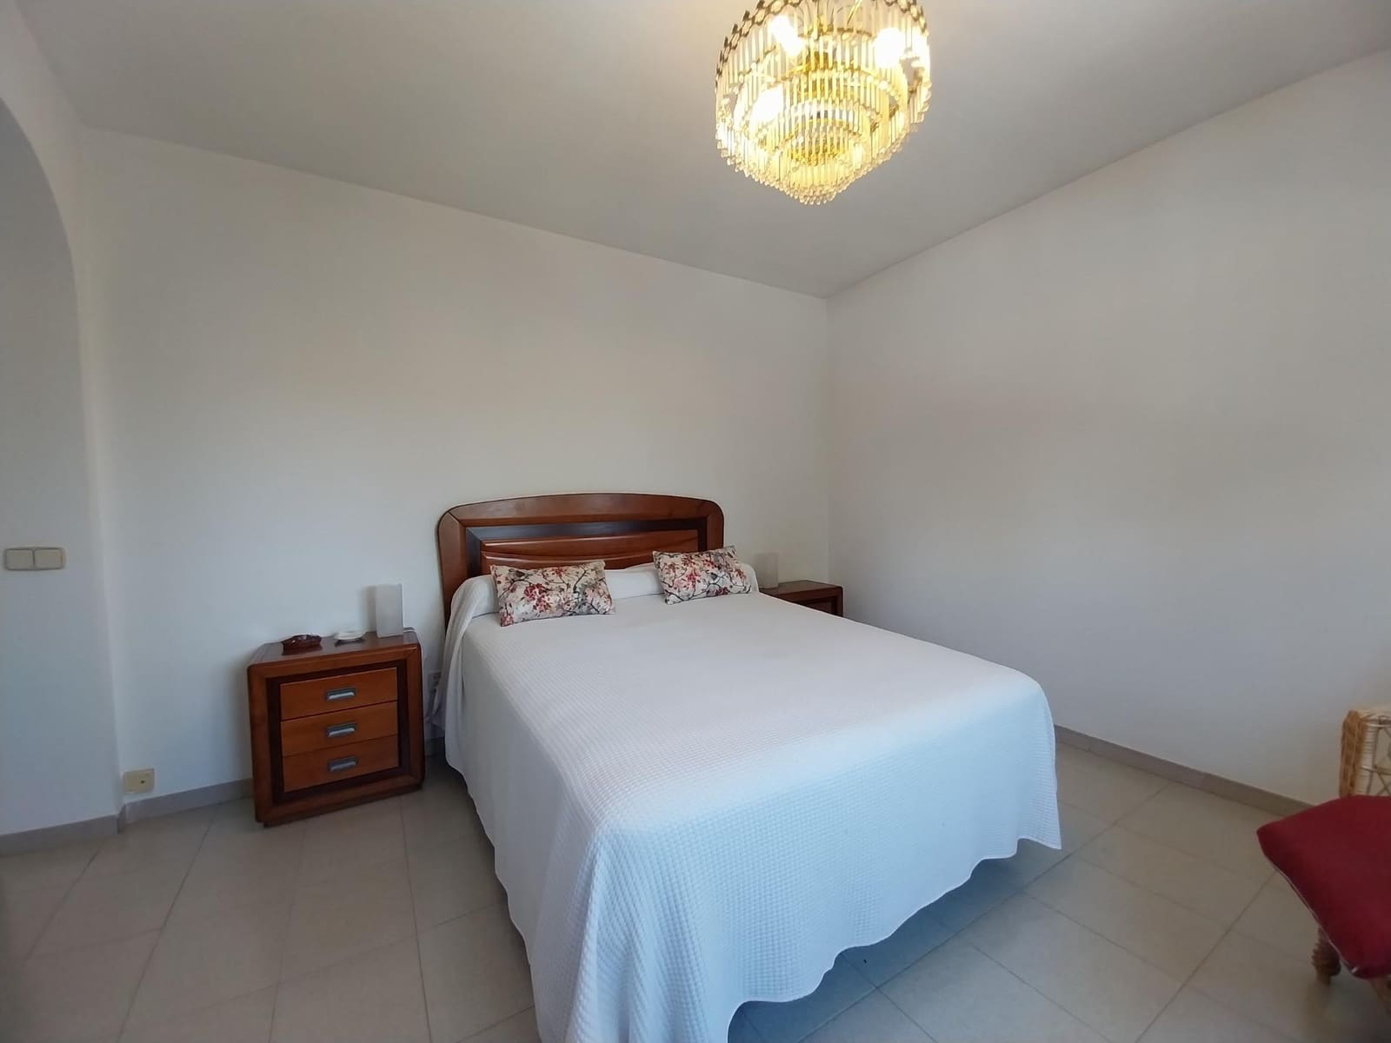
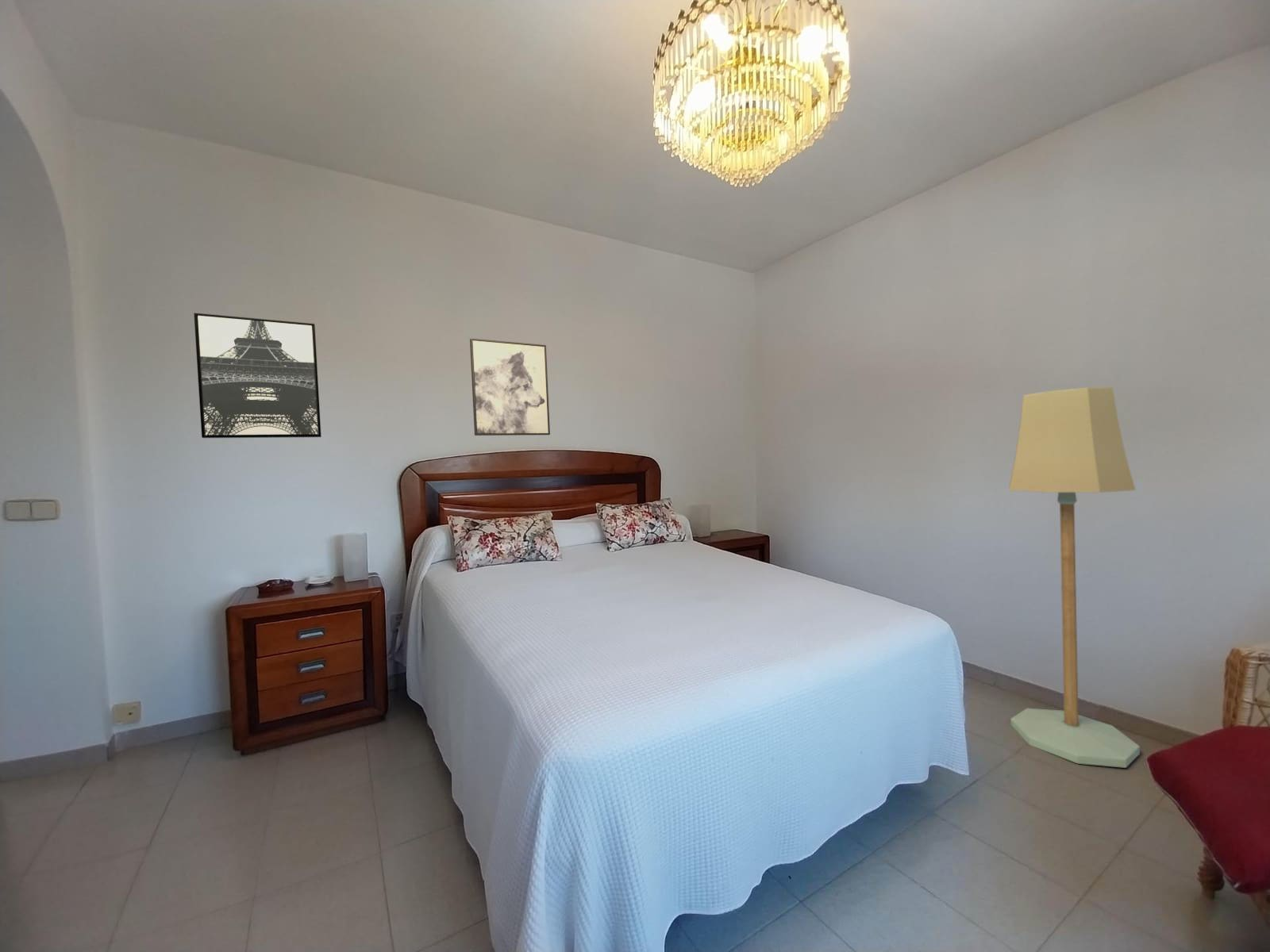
+ wall art [469,338,551,436]
+ floor lamp [1008,386,1141,769]
+ wall art [193,313,322,439]
